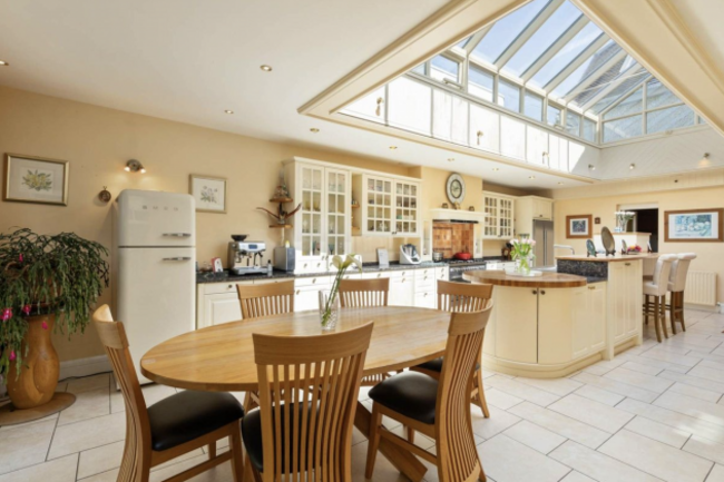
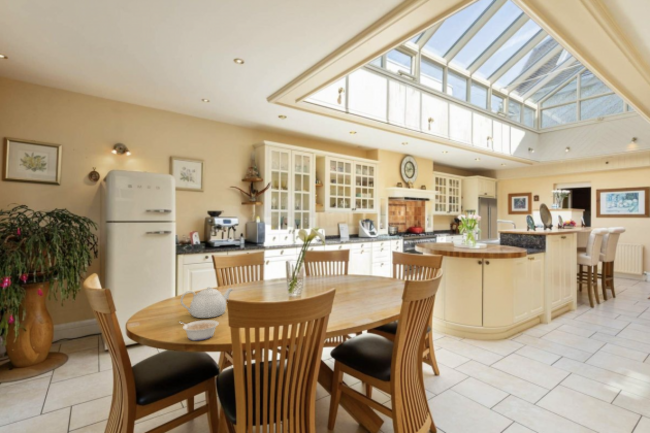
+ teapot [180,286,234,319]
+ legume [178,319,220,341]
